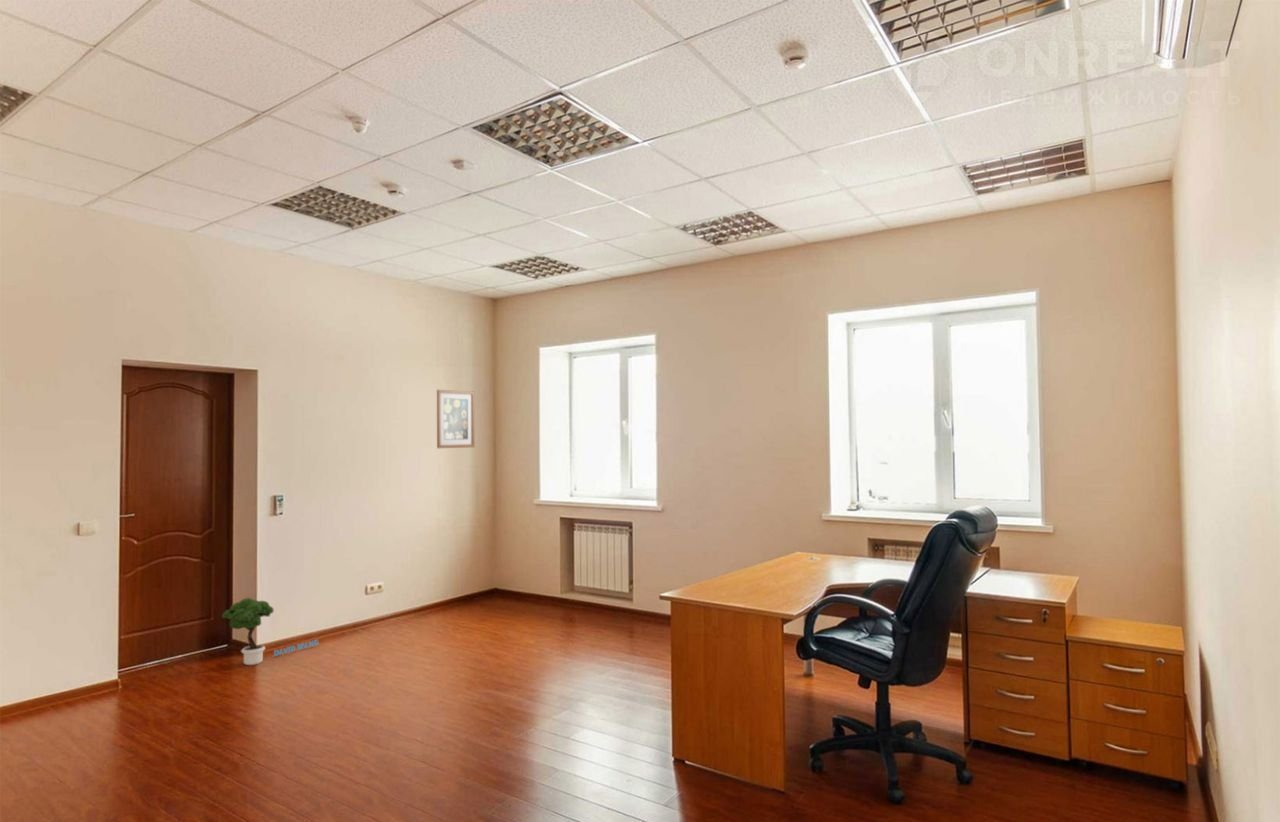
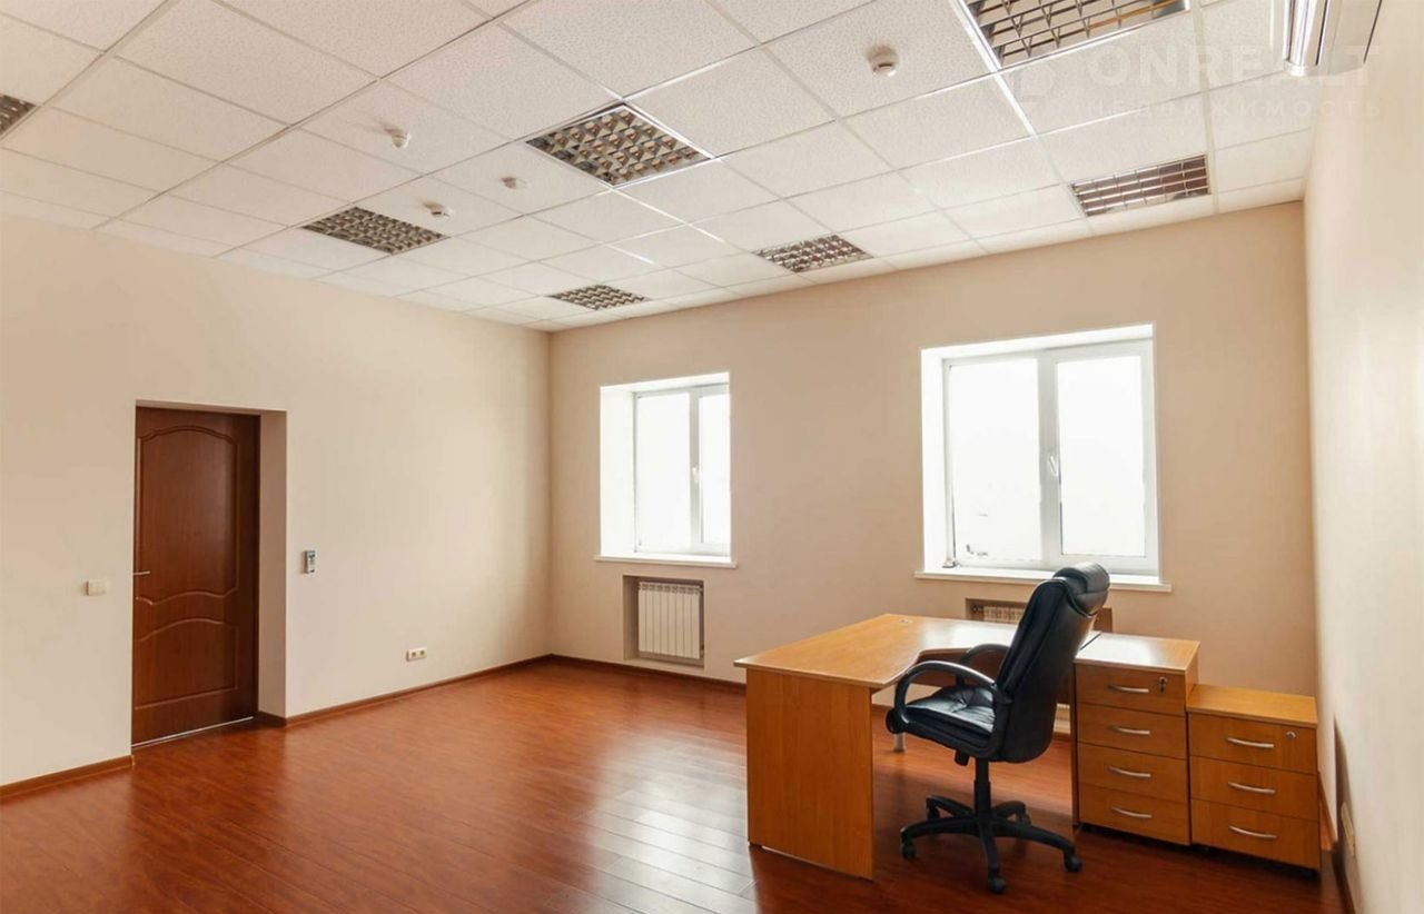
- potted tree [221,597,319,666]
- wall art [436,389,476,449]
